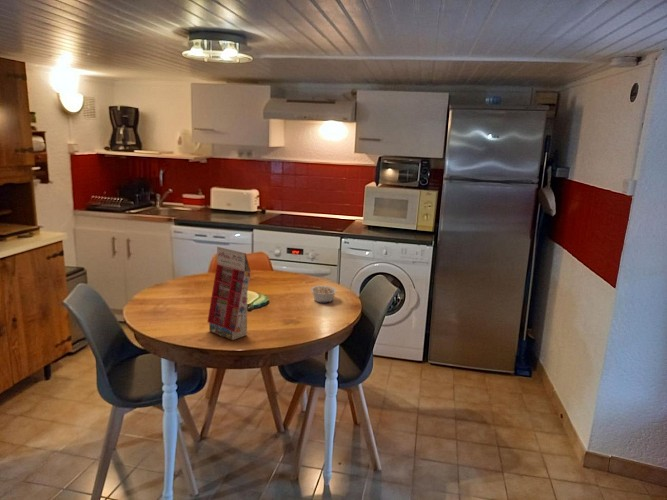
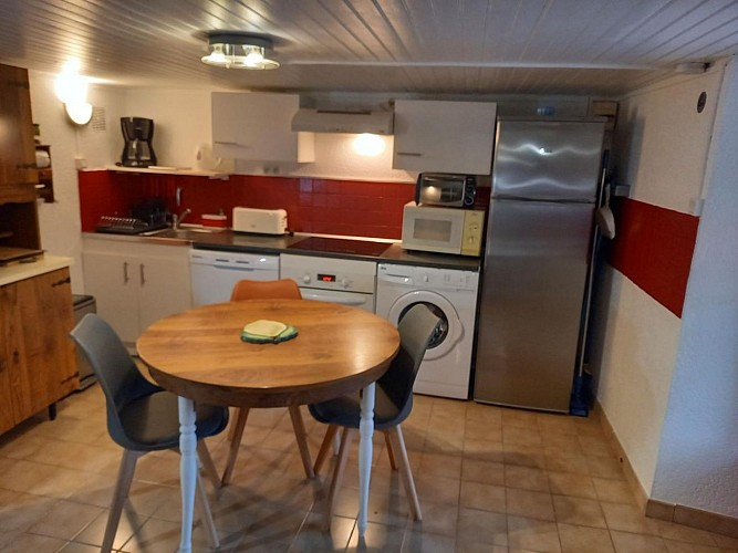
- legume [310,285,338,304]
- gift box [206,246,251,341]
